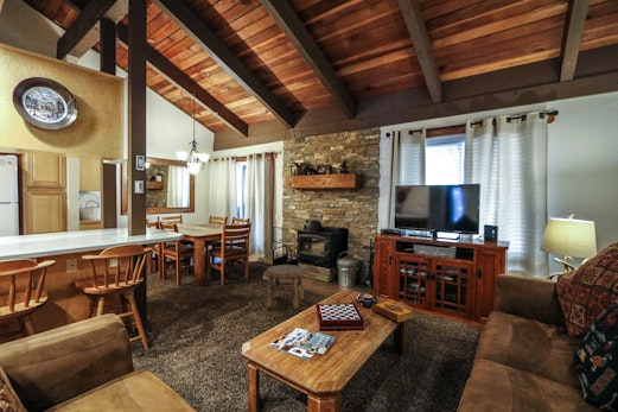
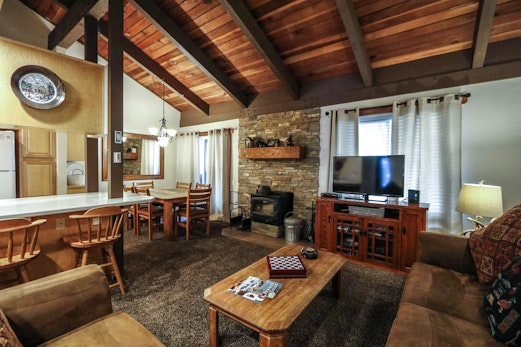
- stool [265,264,306,310]
- hardback book [370,300,415,324]
